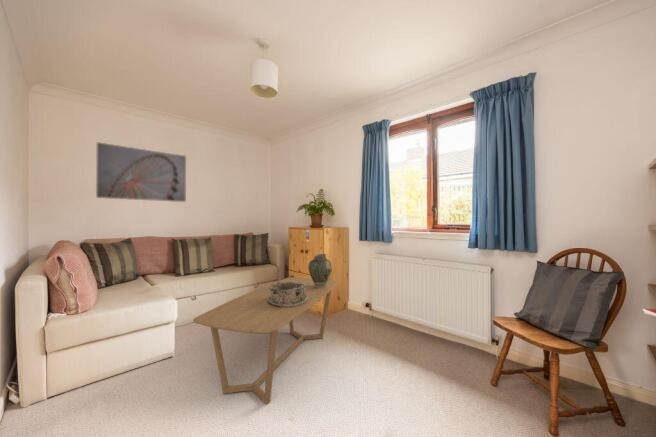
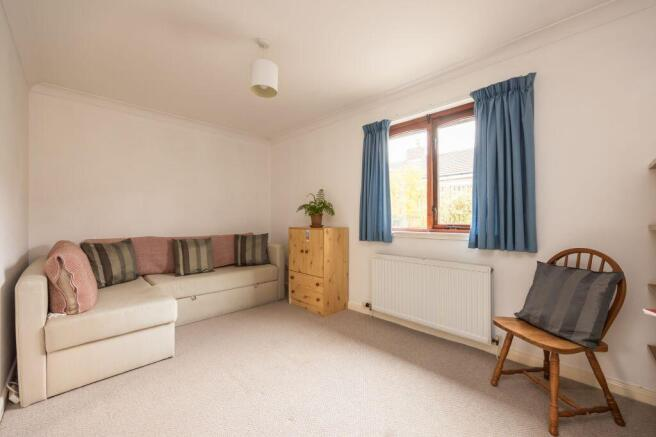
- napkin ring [268,280,308,307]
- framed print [95,141,187,203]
- coffee table [192,276,339,405]
- vase [307,253,333,288]
